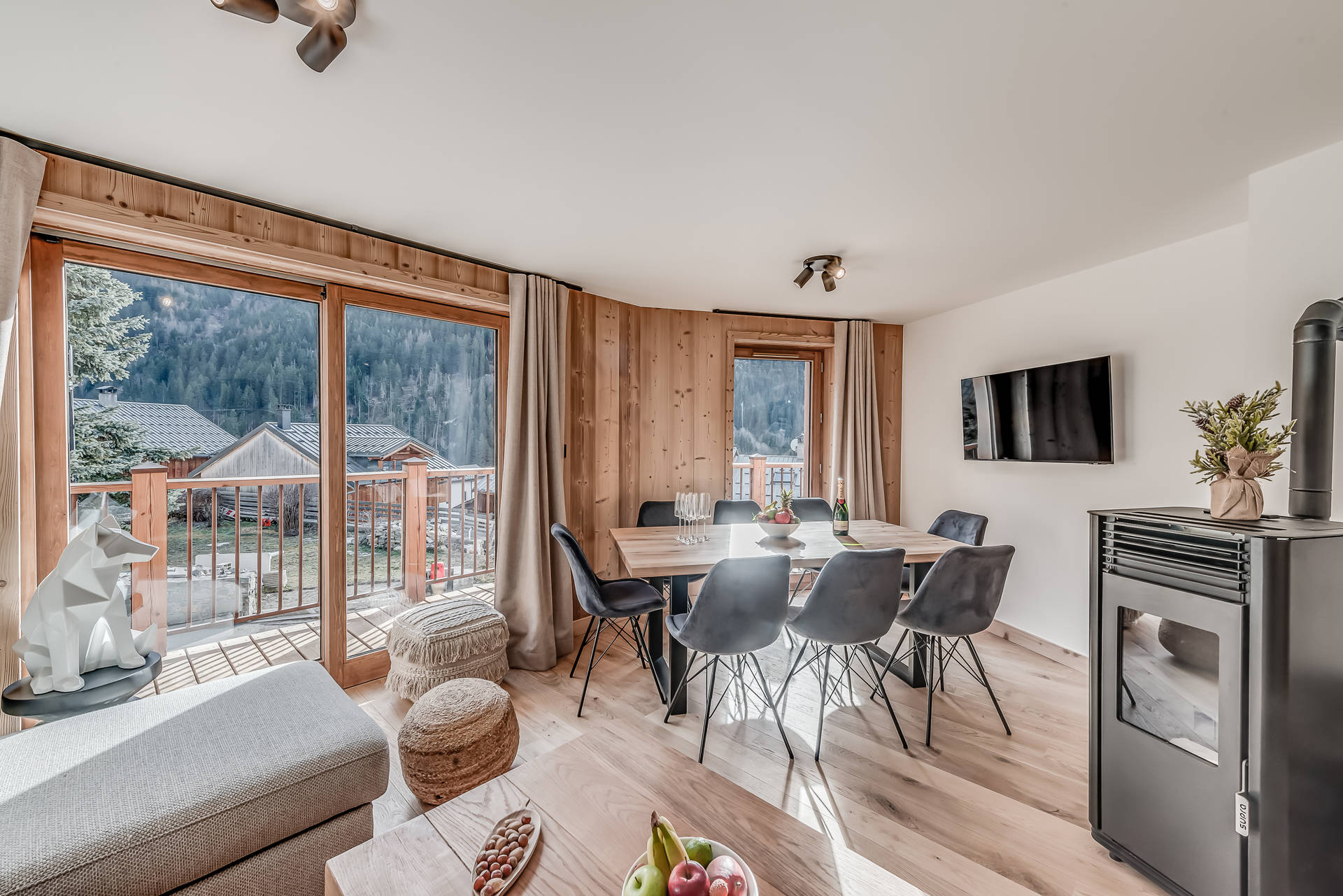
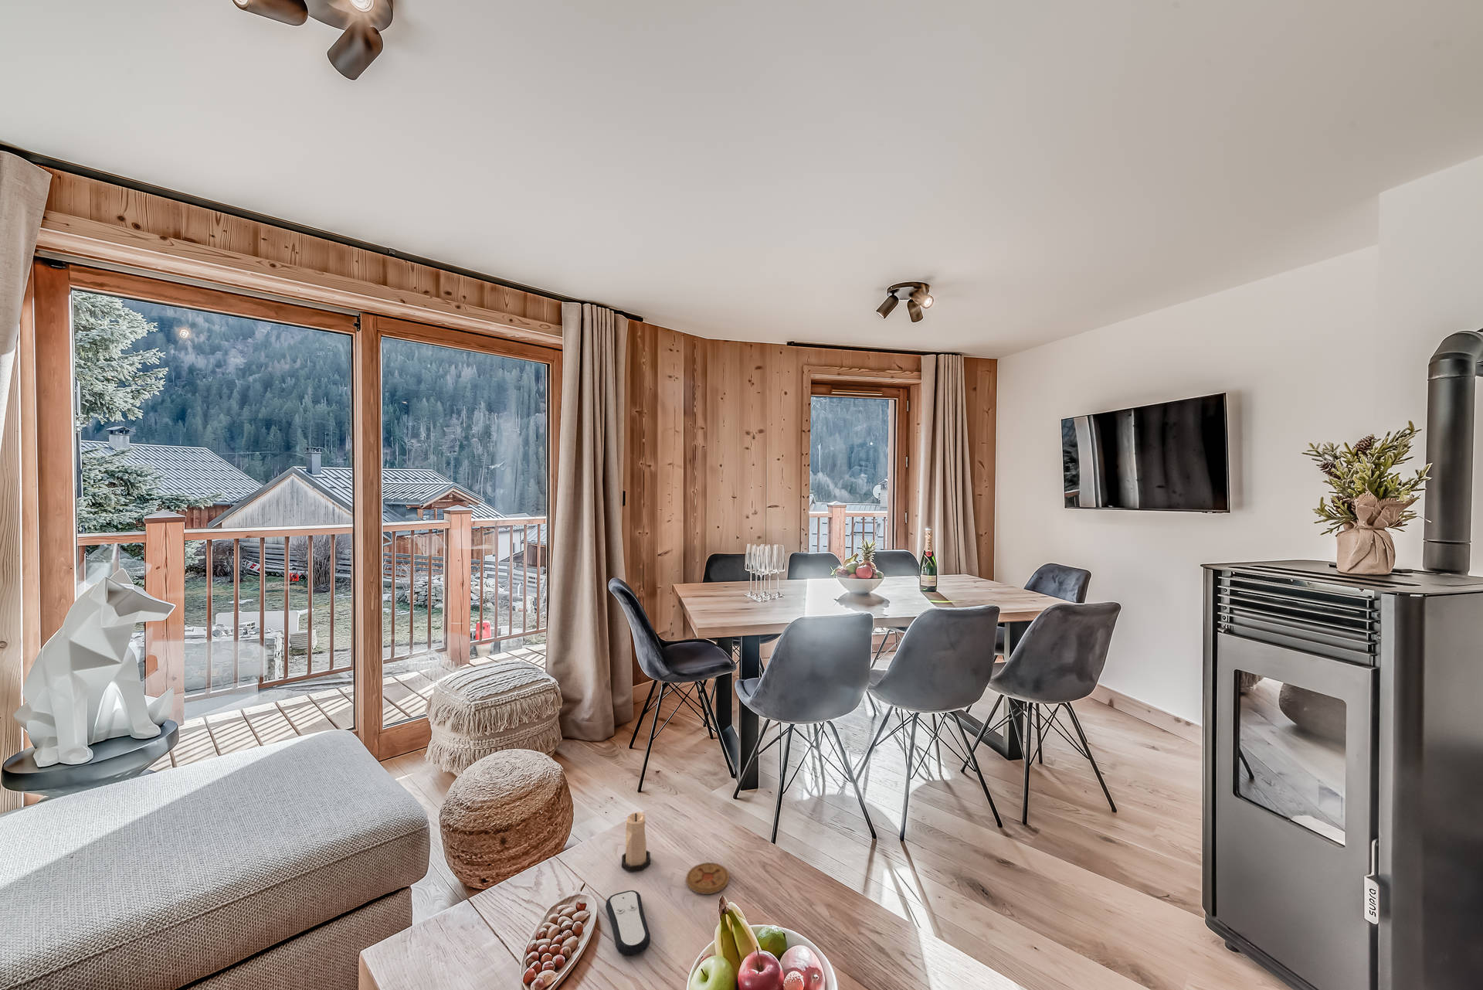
+ remote control [605,889,652,957]
+ coaster [686,862,730,895]
+ candle [621,811,652,873]
